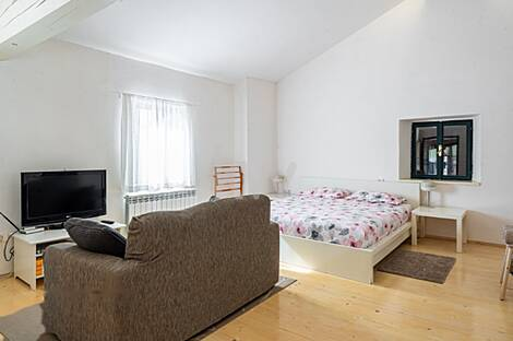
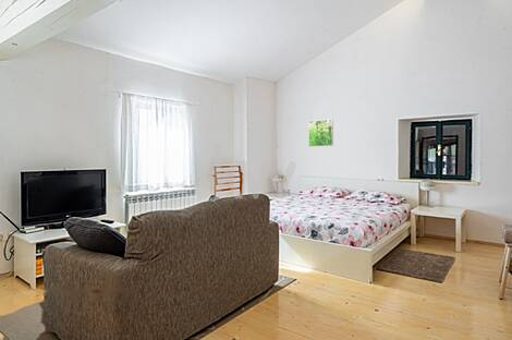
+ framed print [307,118,334,148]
